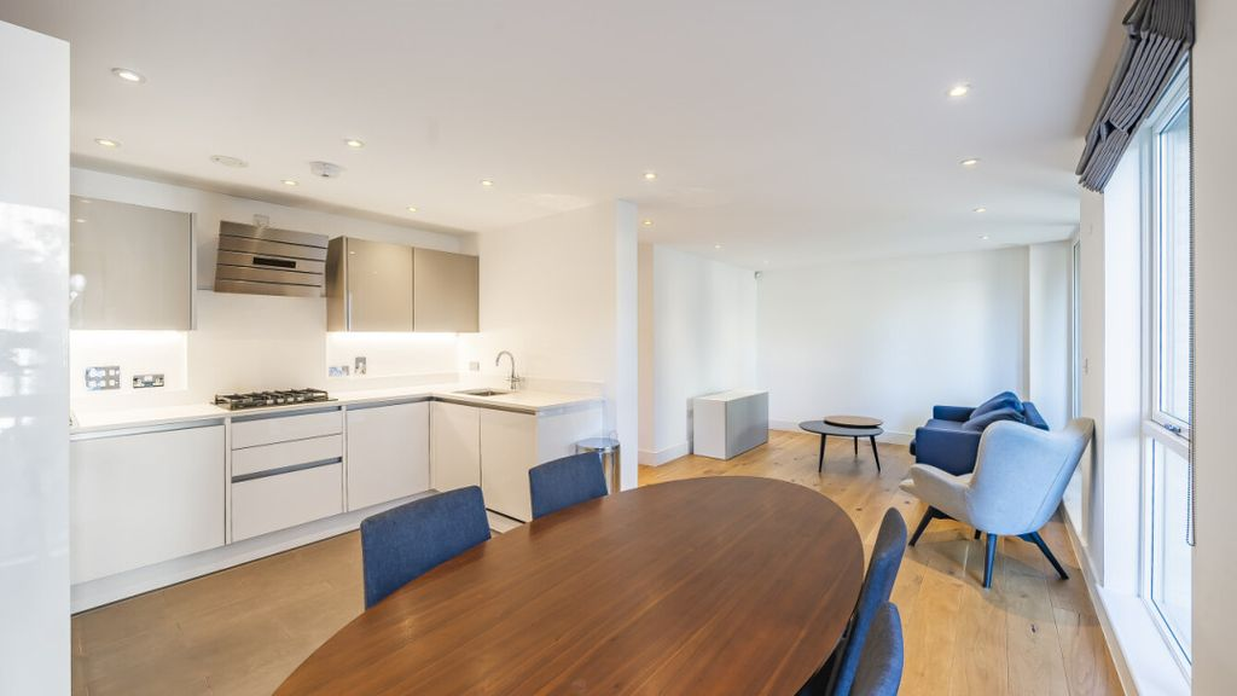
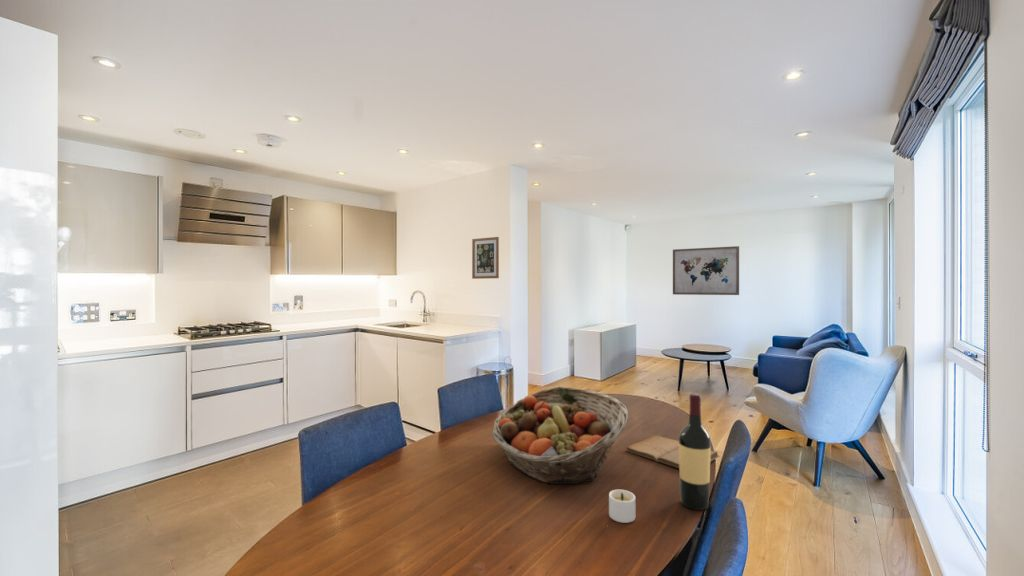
+ wine bottle [678,393,712,511]
+ candle [608,489,636,524]
+ wall art [672,245,740,296]
+ book [624,434,721,469]
+ wall art [471,236,500,280]
+ fruit basket [491,386,629,485]
